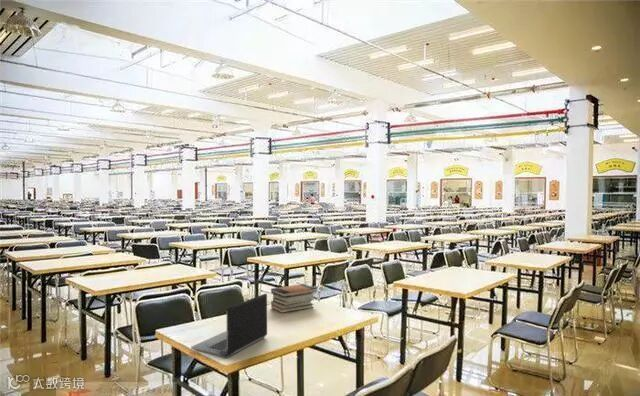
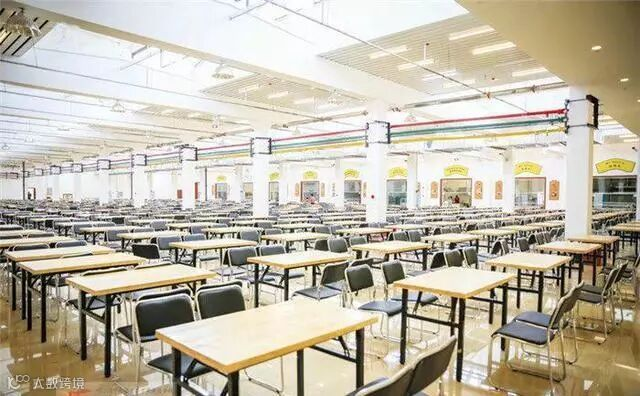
- laptop computer [190,293,268,359]
- book stack [270,283,317,314]
